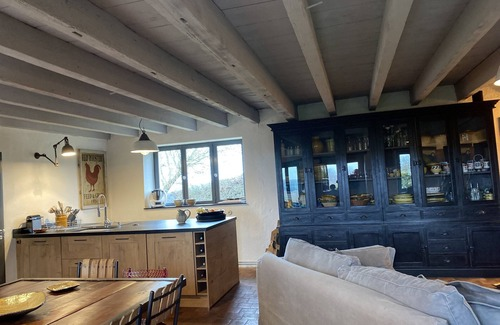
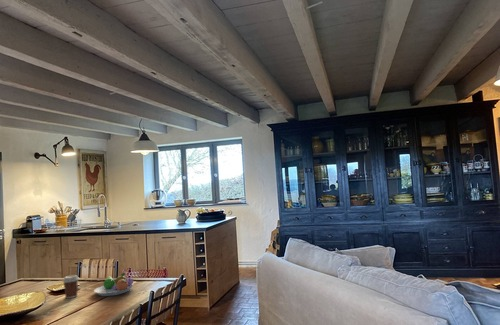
+ coffee cup [62,274,80,299]
+ fruit bowl [93,272,134,297]
